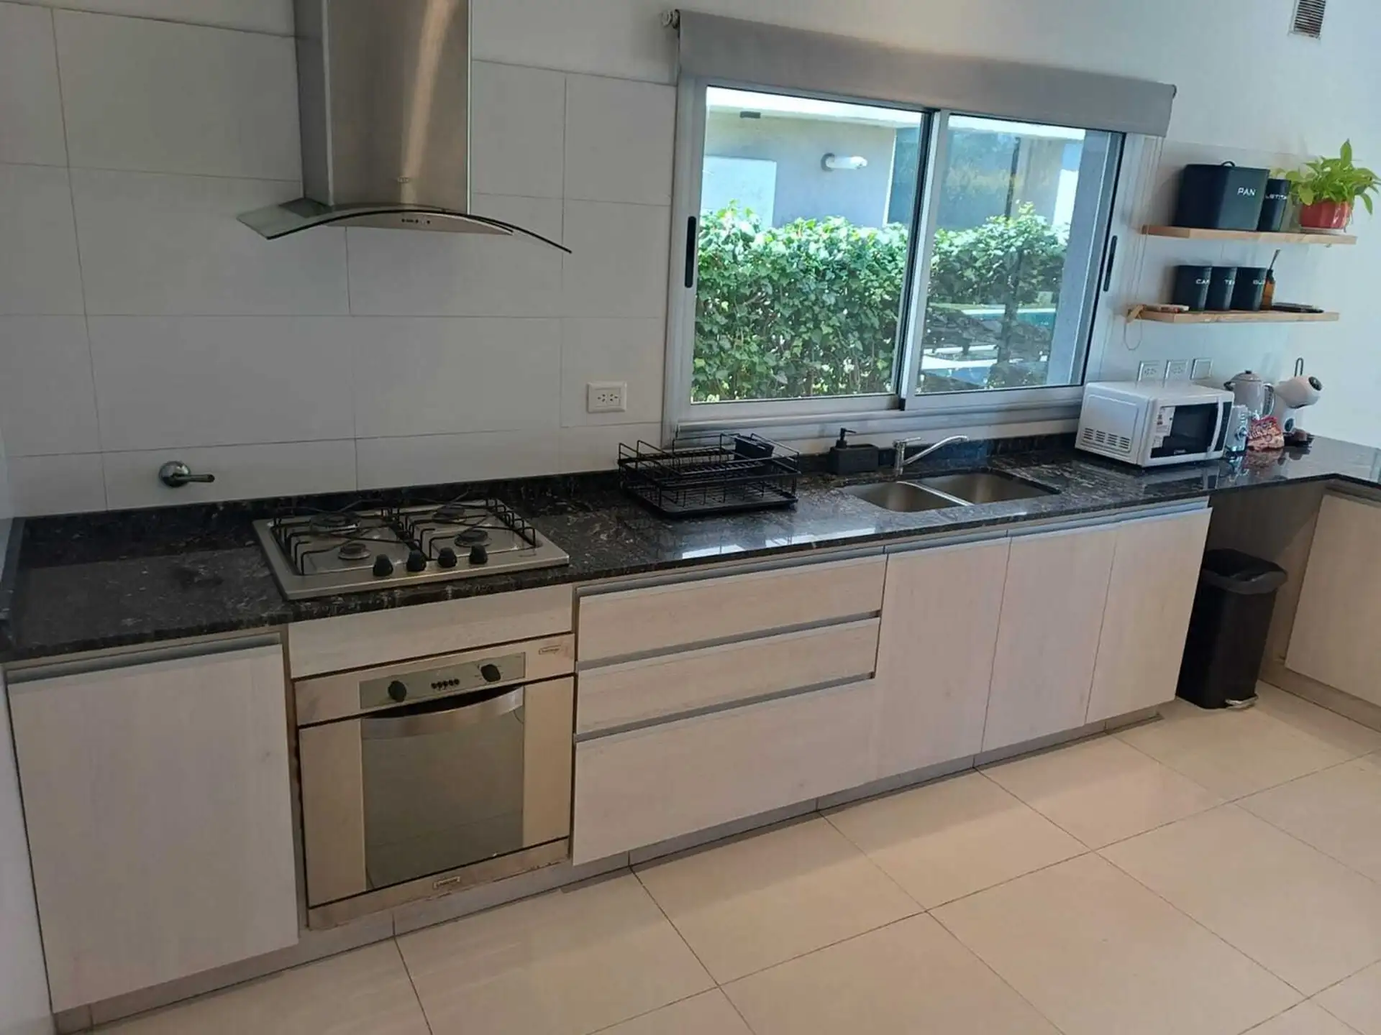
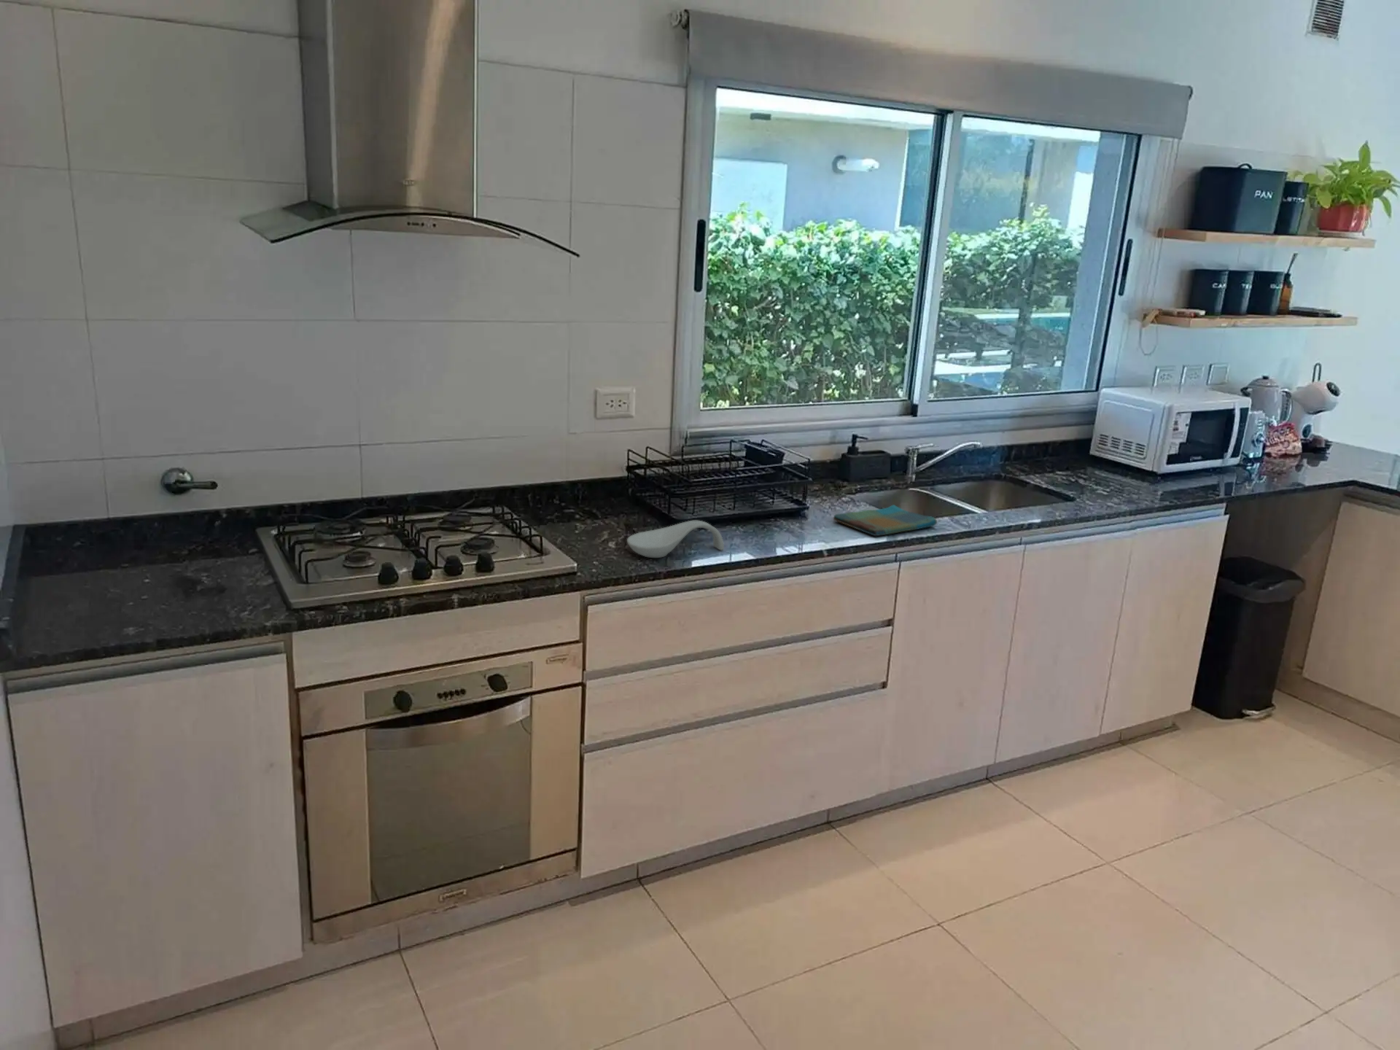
+ dish towel [832,504,938,537]
+ spoon rest [626,519,724,558]
